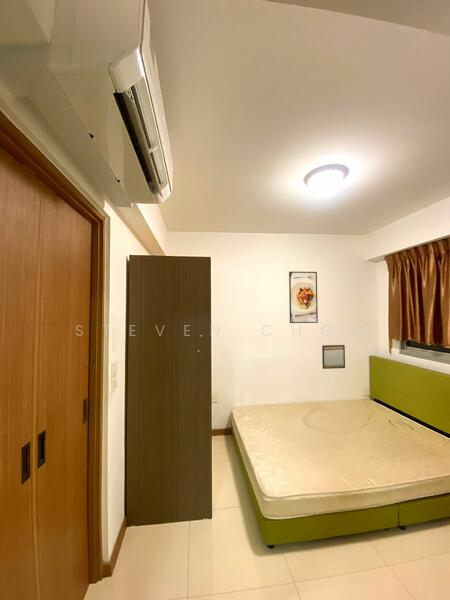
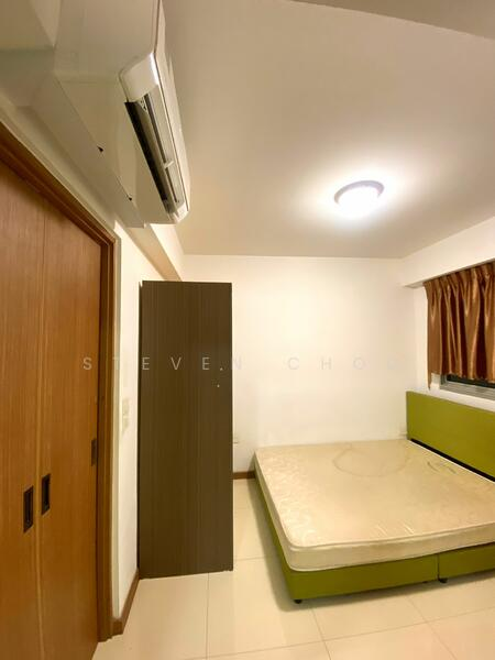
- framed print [321,344,346,370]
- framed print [288,271,319,324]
